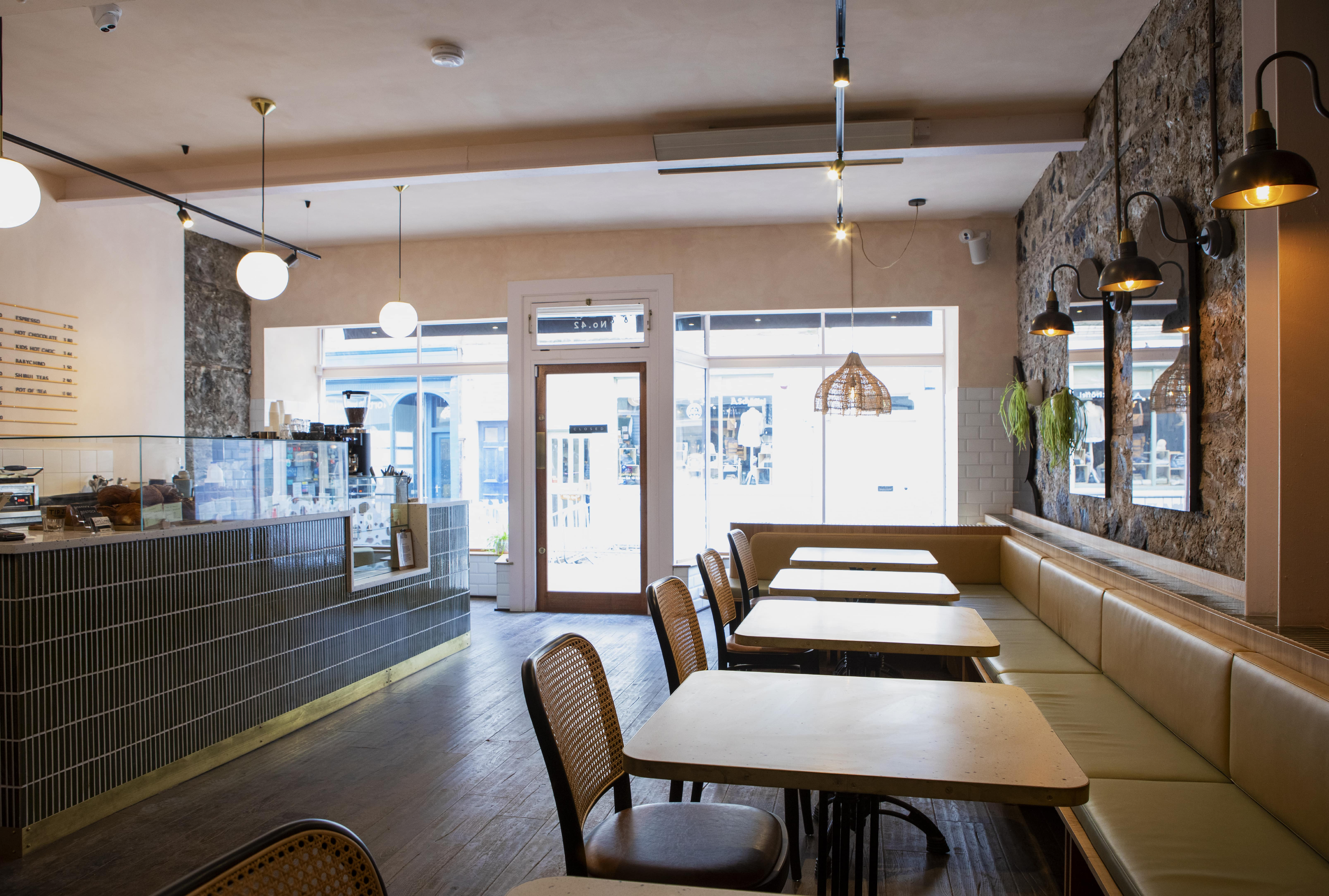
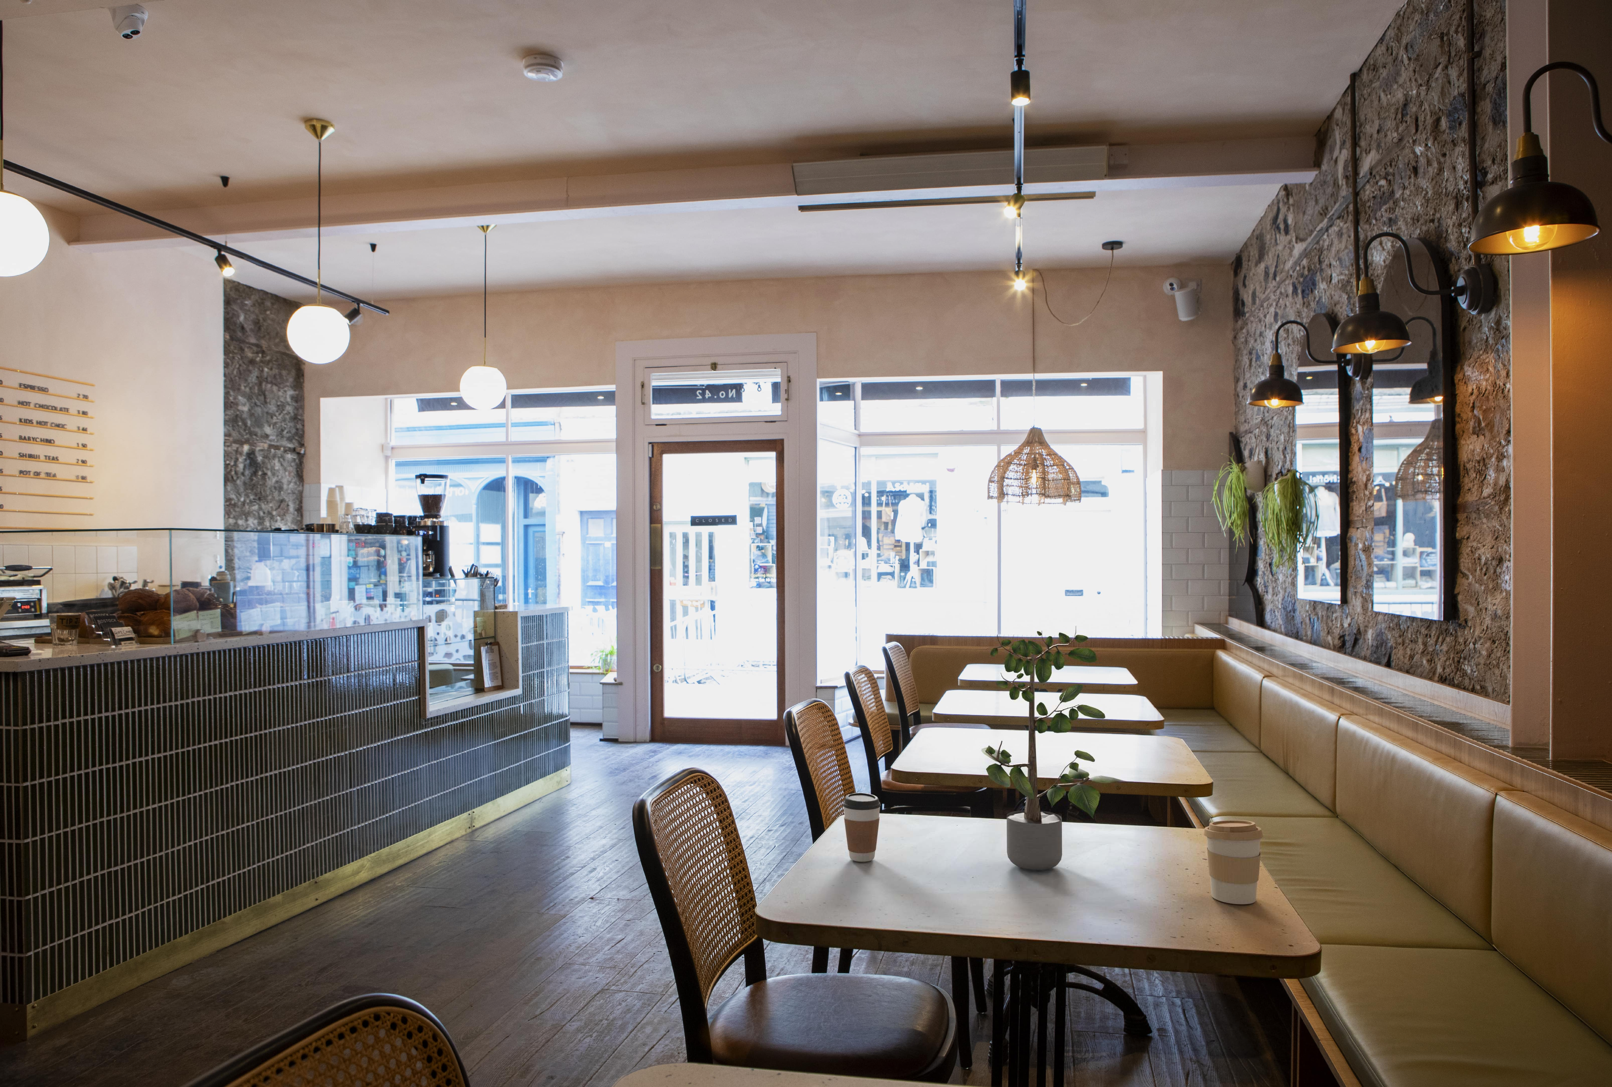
+ coffee cup [1203,820,1264,905]
+ potted plant [981,626,1126,871]
+ coffee cup [842,792,881,863]
